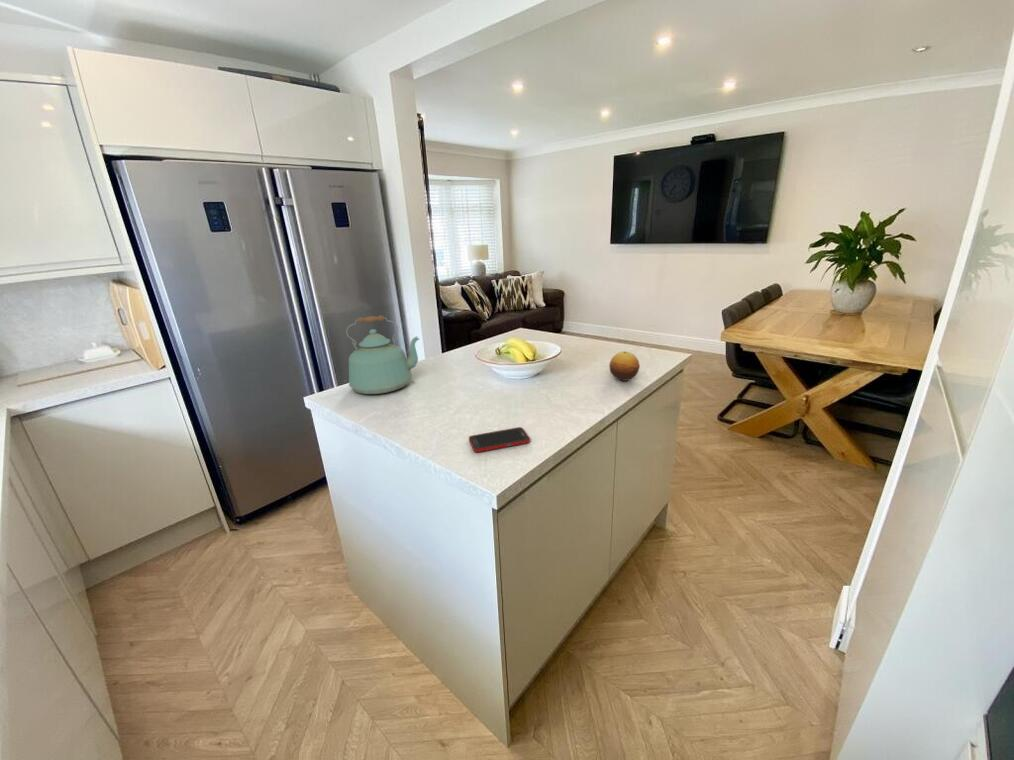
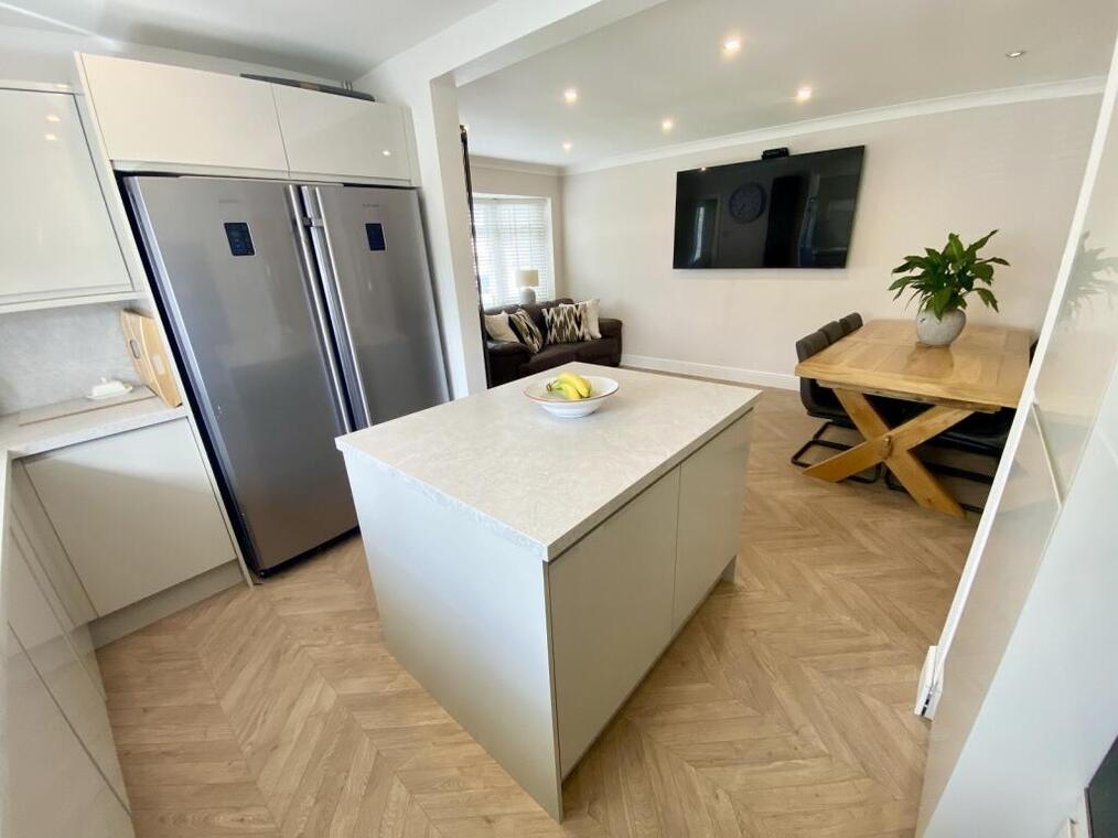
- kettle [345,314,420,395]
- cell phone [468,426,531,453]
- fruit [608,350,641,382]
